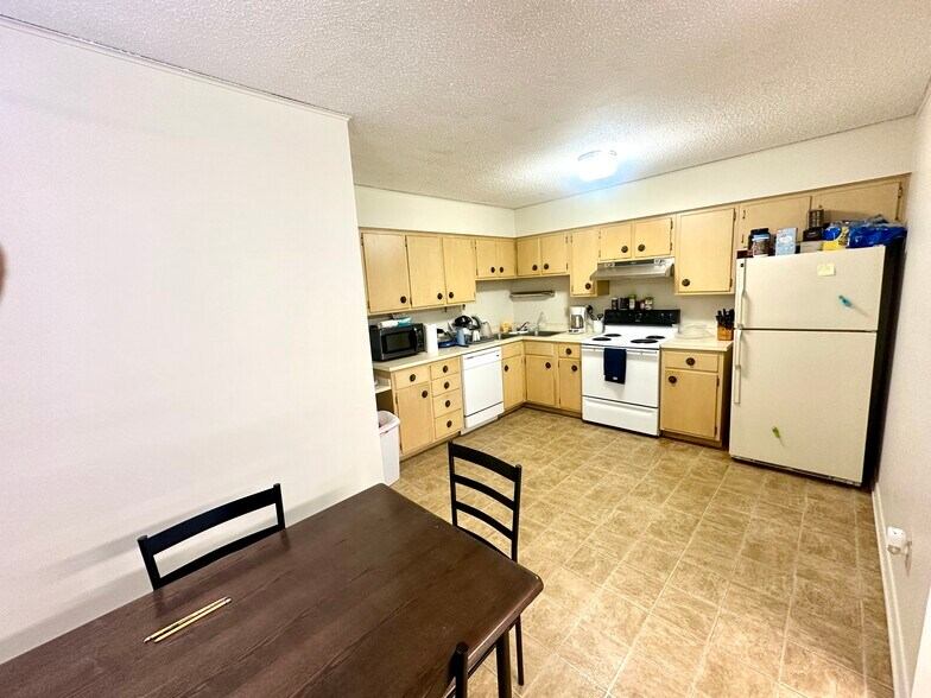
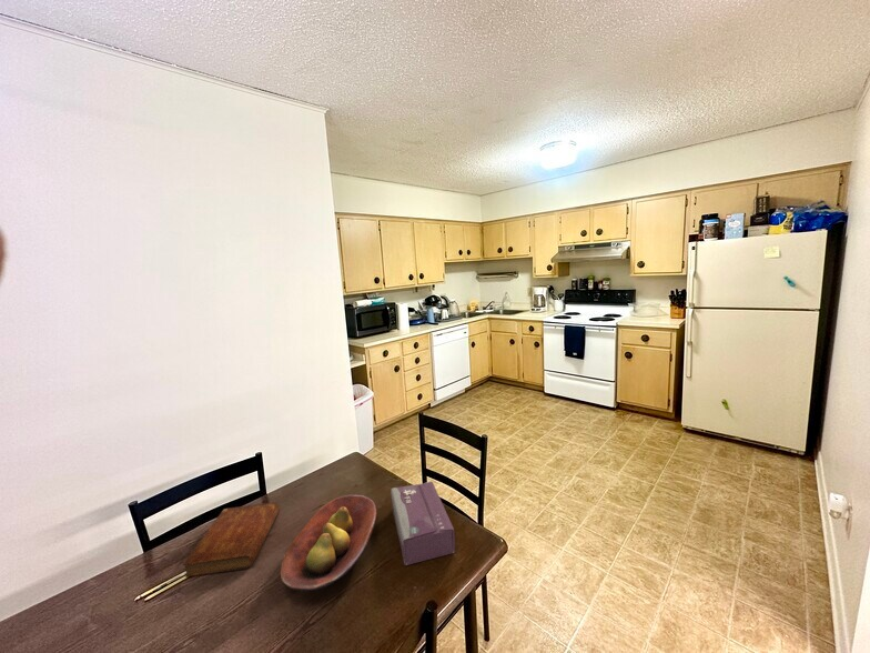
+ tissue box [390,480,456,566]
+ fruit bowl [280,494,378,592]
+ bible [182,502,281,577]
